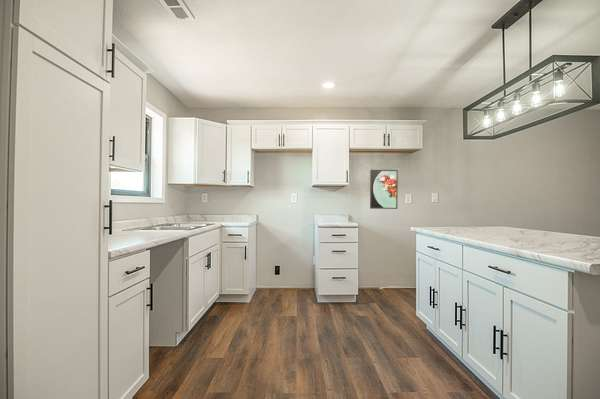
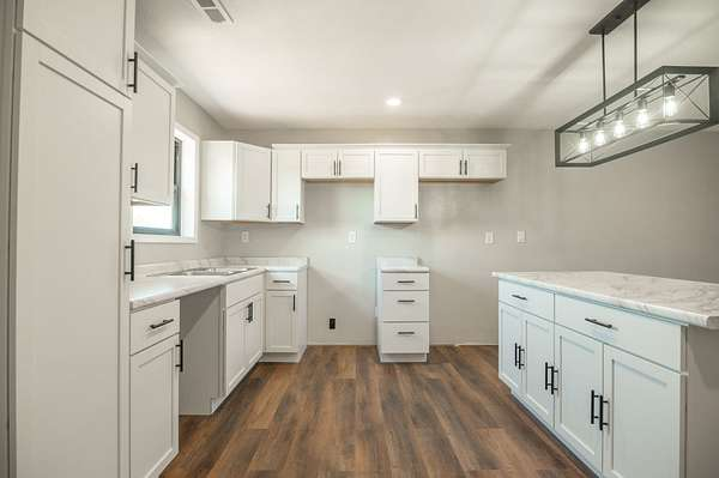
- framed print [369,169,399,210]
